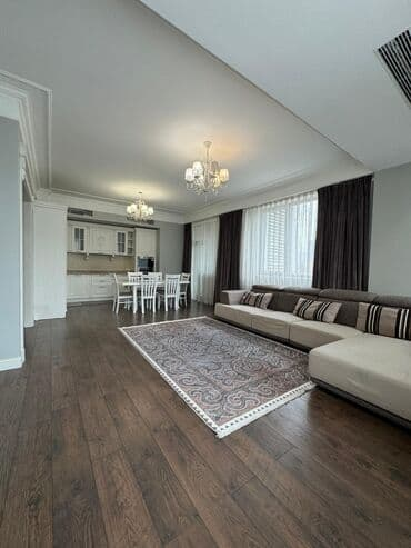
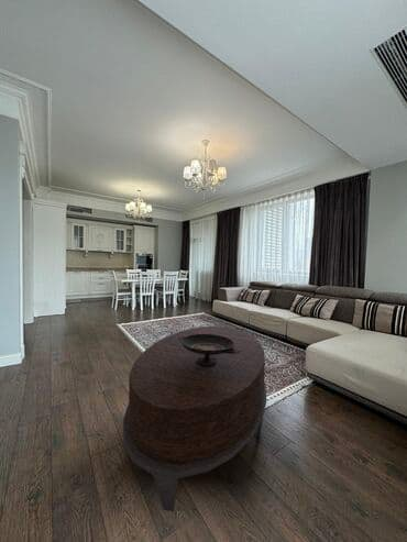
+ coffee table [122,325,267,512]
+ decorative bowl [179,334,241,365]
